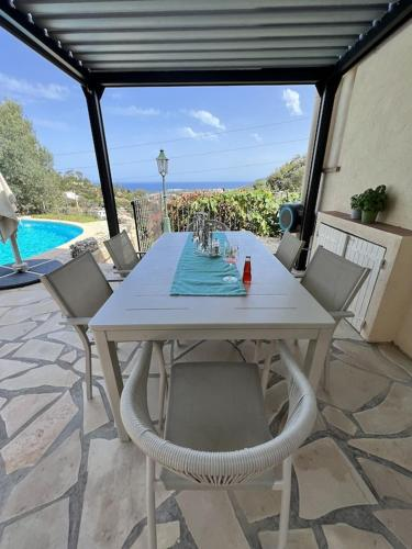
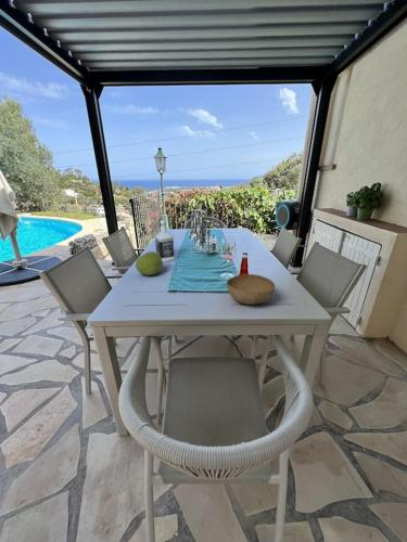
+ fruit [135,250,164,276]
+ bottle [153,219,176,263]
+ bowl [226,273,276,306]
